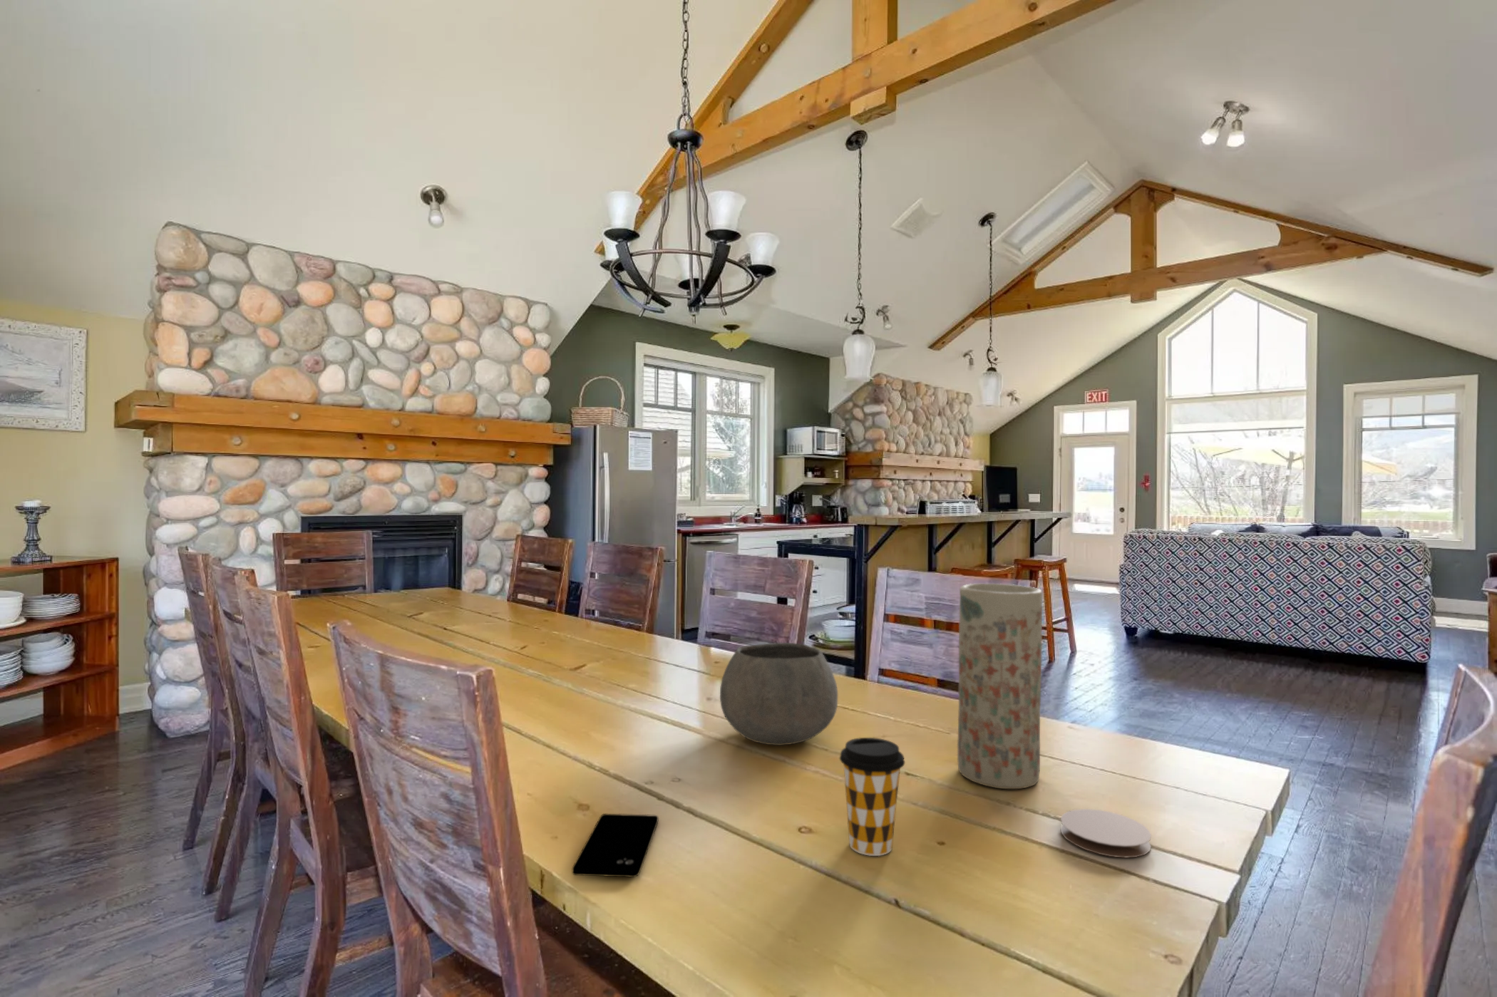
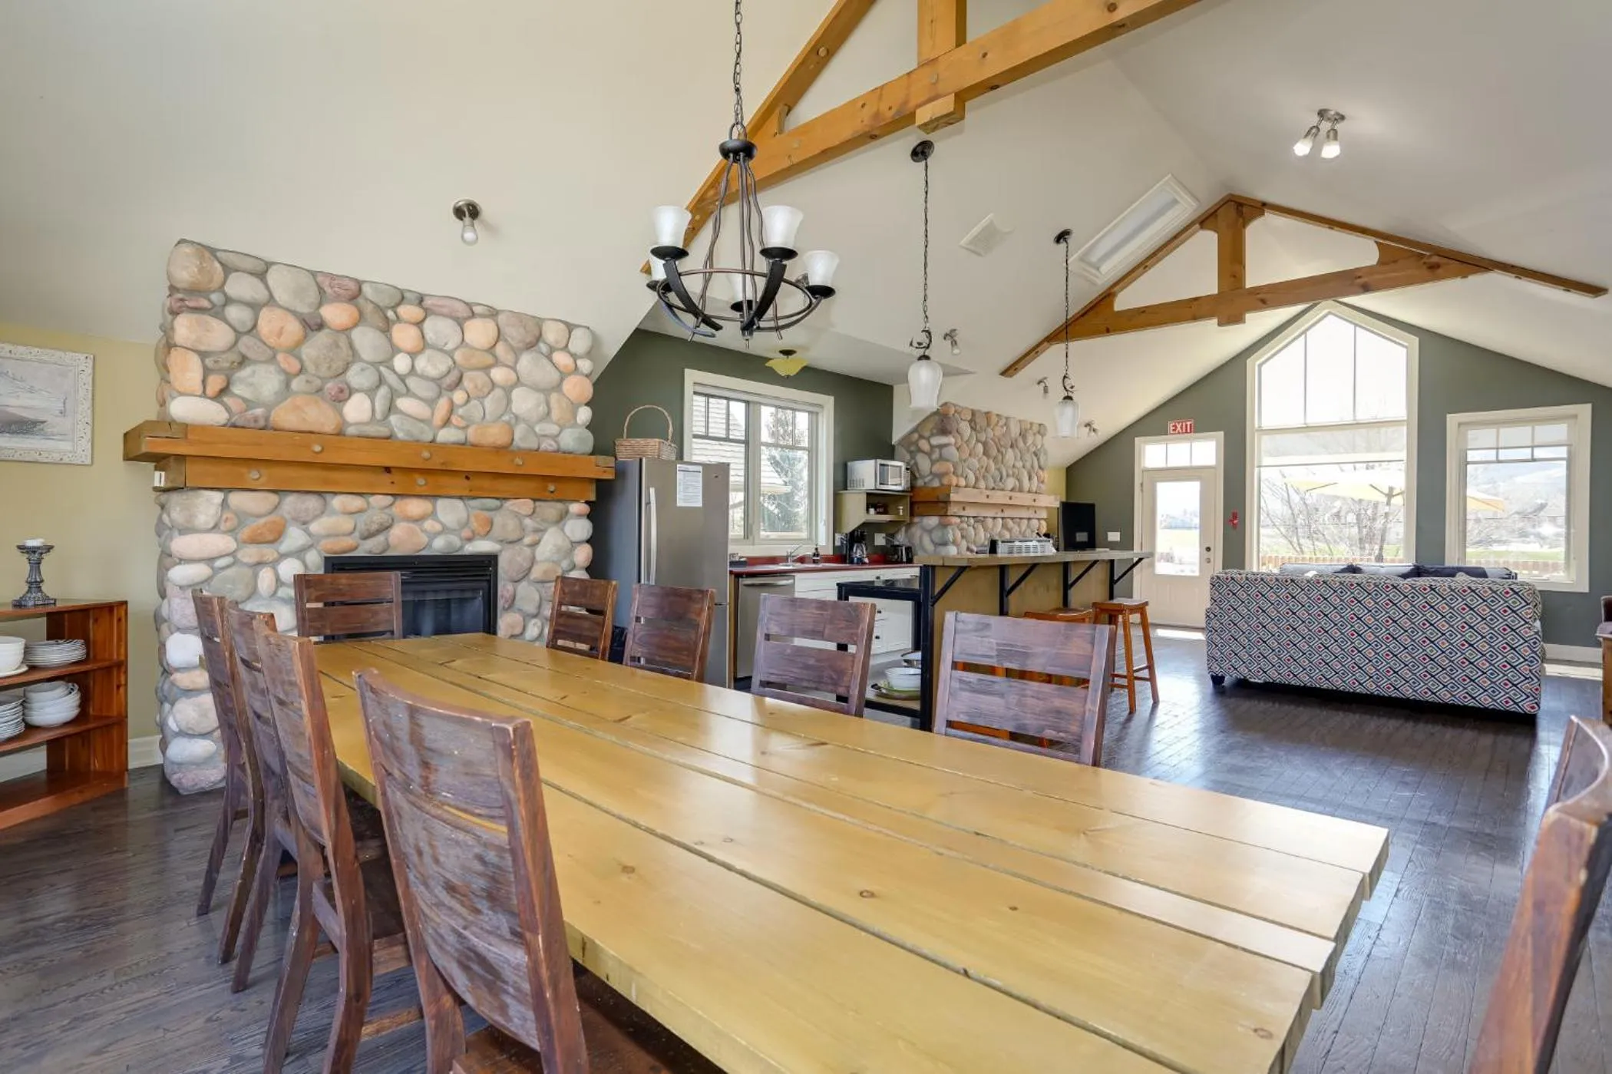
- vase [957,583,1043,790]
- bowl [719,642,838,747]
- coffee cup [839,737,905,857]
- smartphone [571,813,659,878]
- coaster [1060,808,1152,859]
